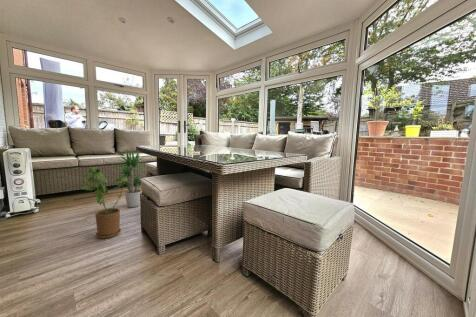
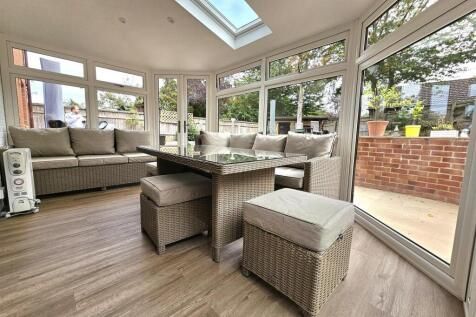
- potted plant [112,148,151,208]
- house plant [80,166,130,239]
